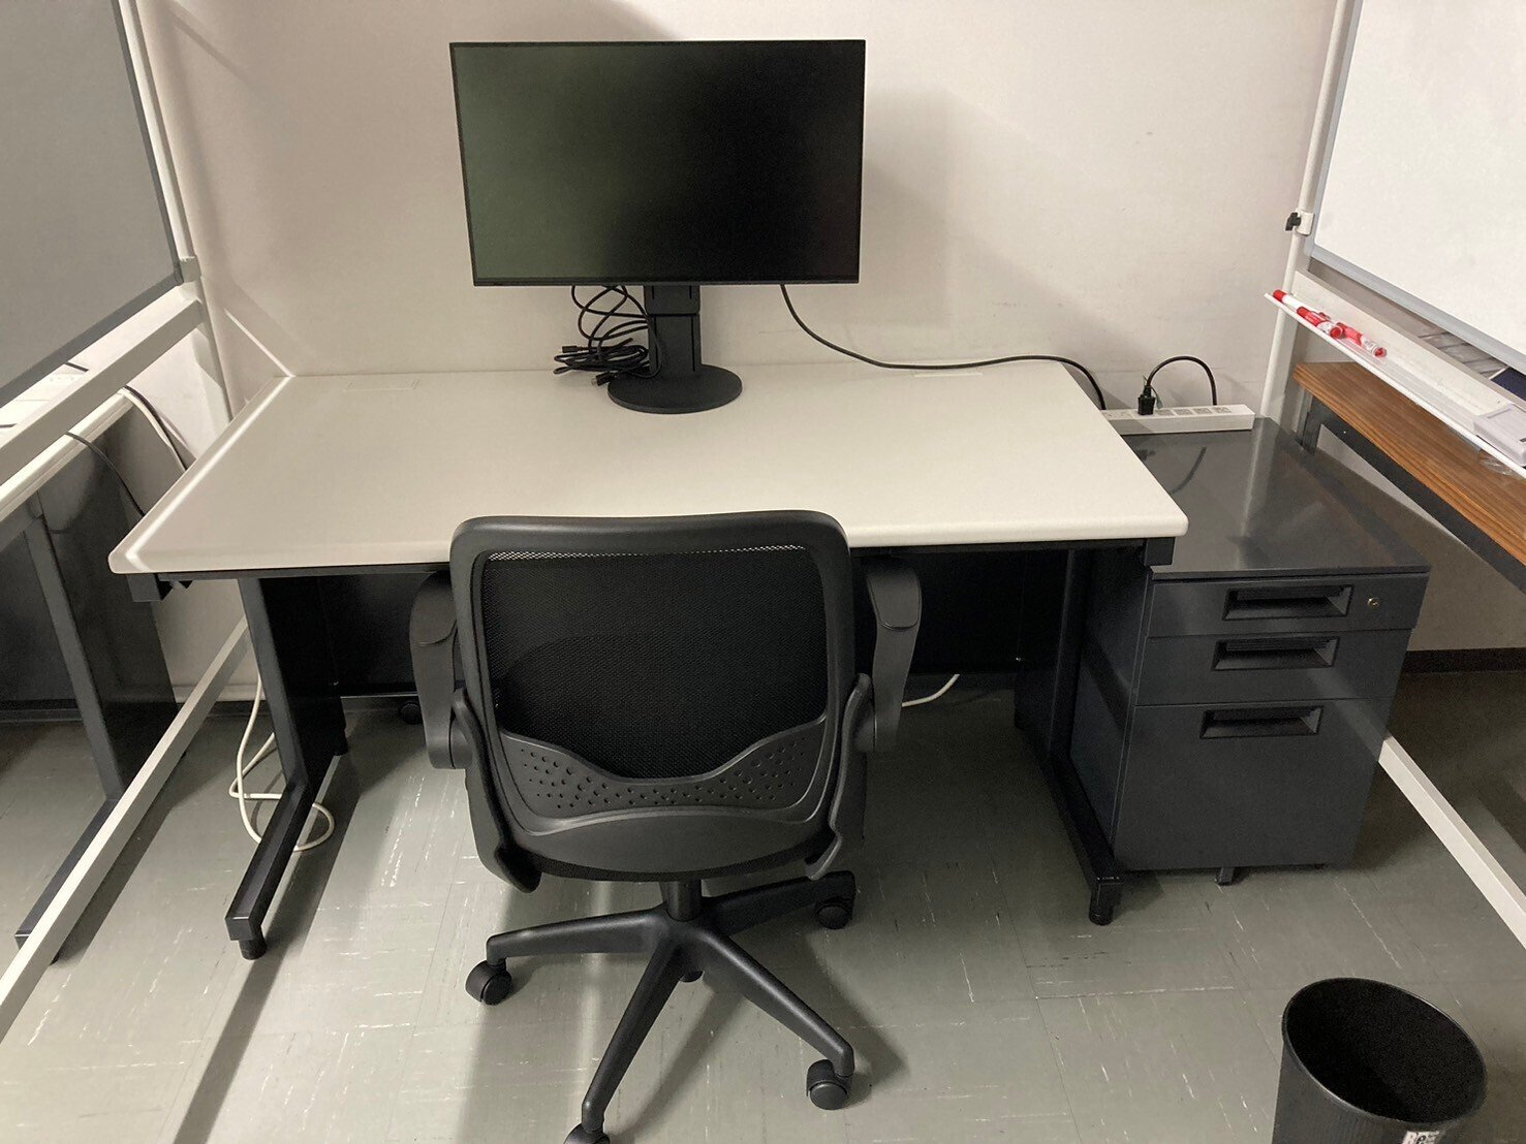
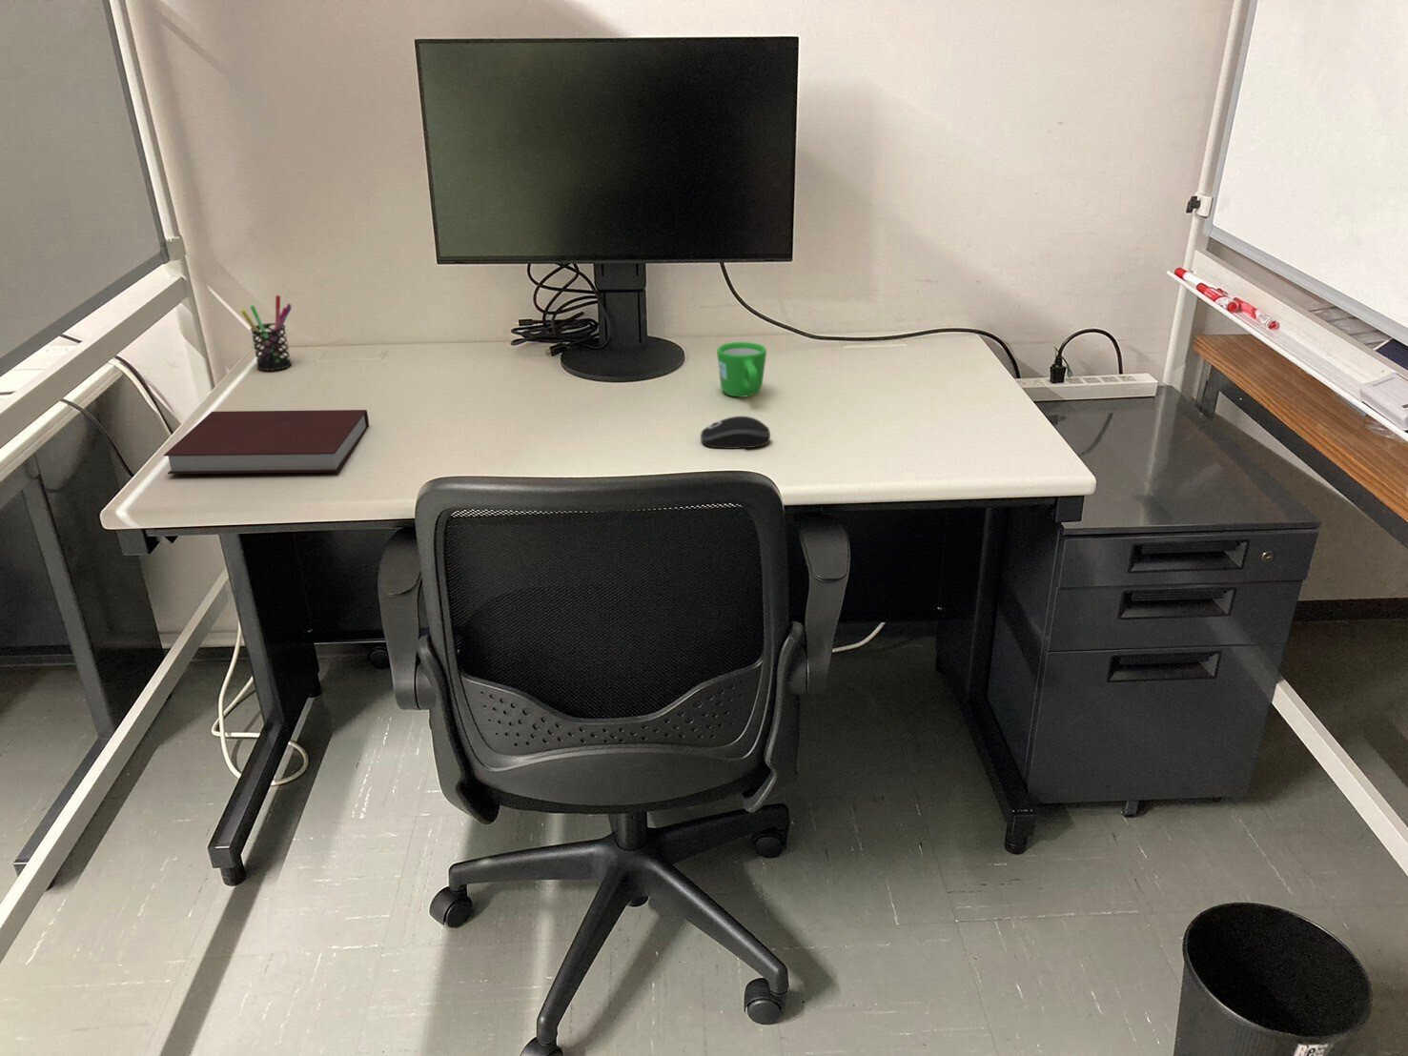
+ mug [716,342,768,398]
+ notebook [163,409,369,475]
+ computer mouse [700,416,771,450]
+ pen holder [240,294,293,370]
